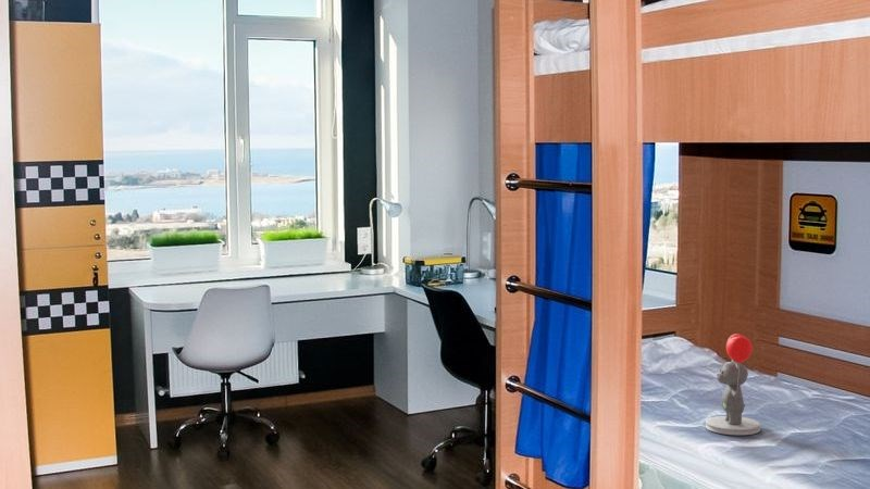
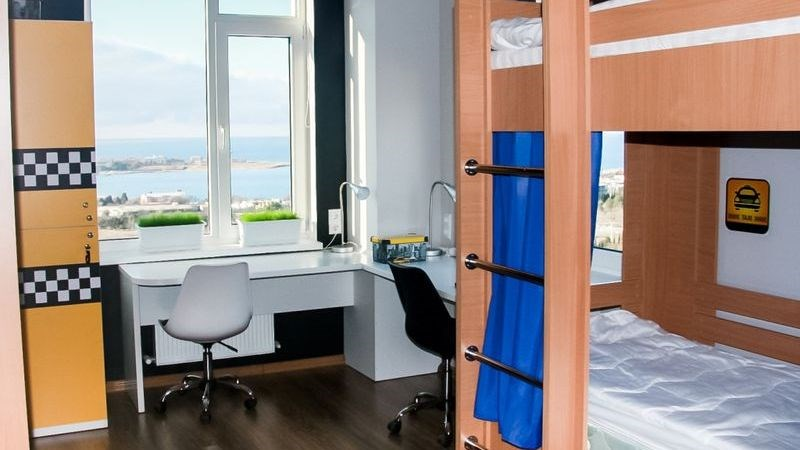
- teddy bear [705,333,761,436]
